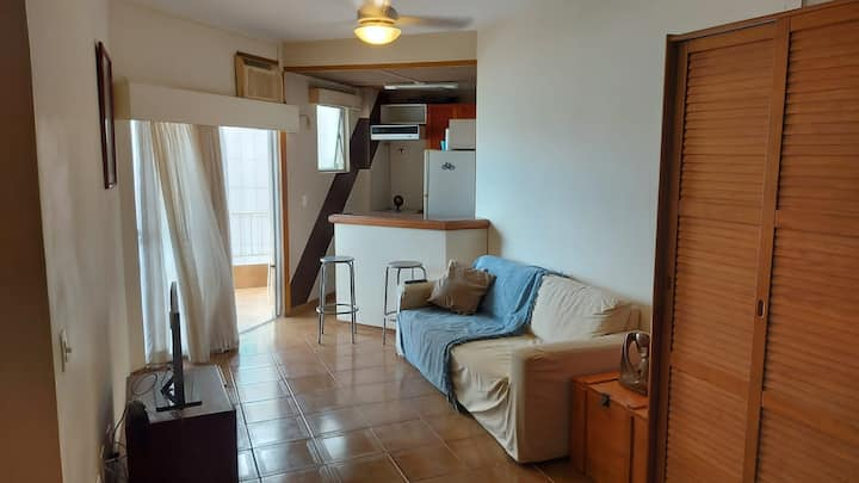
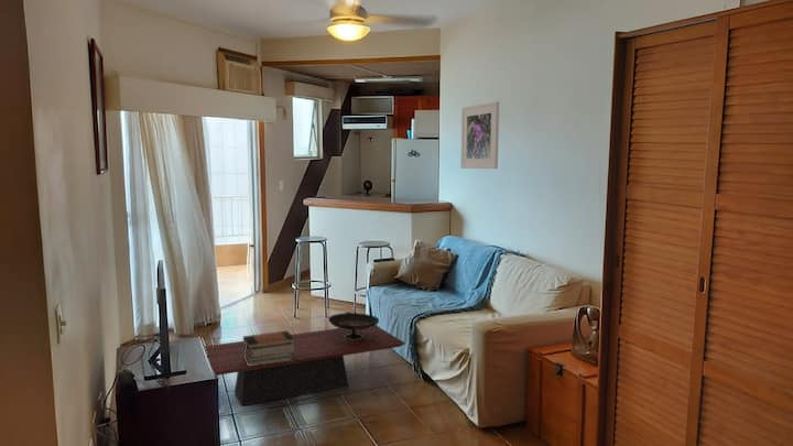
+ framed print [459,100,500,170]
+ book stack [242,329,294,366]
+ decorative bowl [327,311,380,340]
+ coffee table [204,325,406,406]
